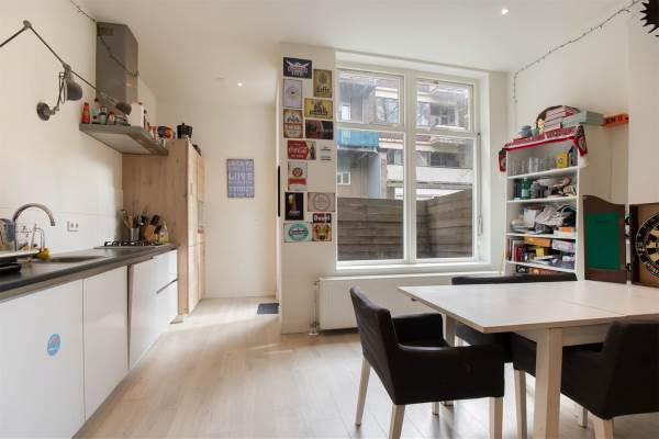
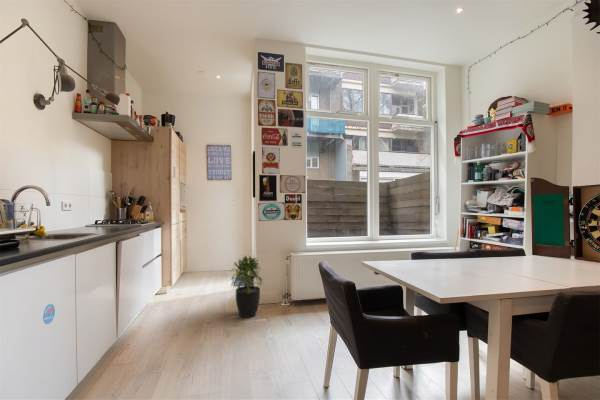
+ potted plant [230,255,263,319]
